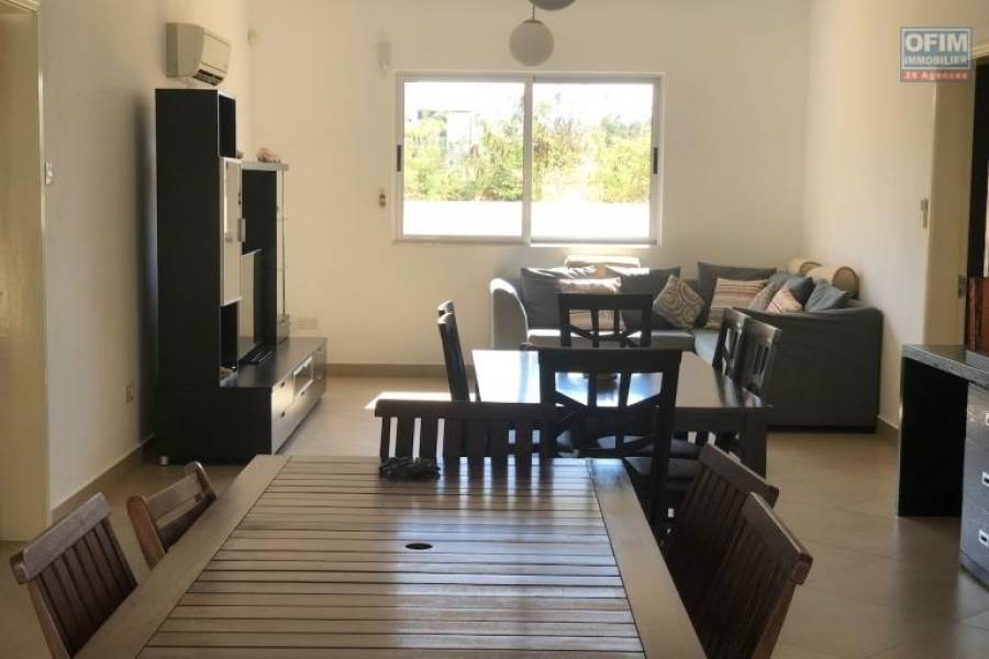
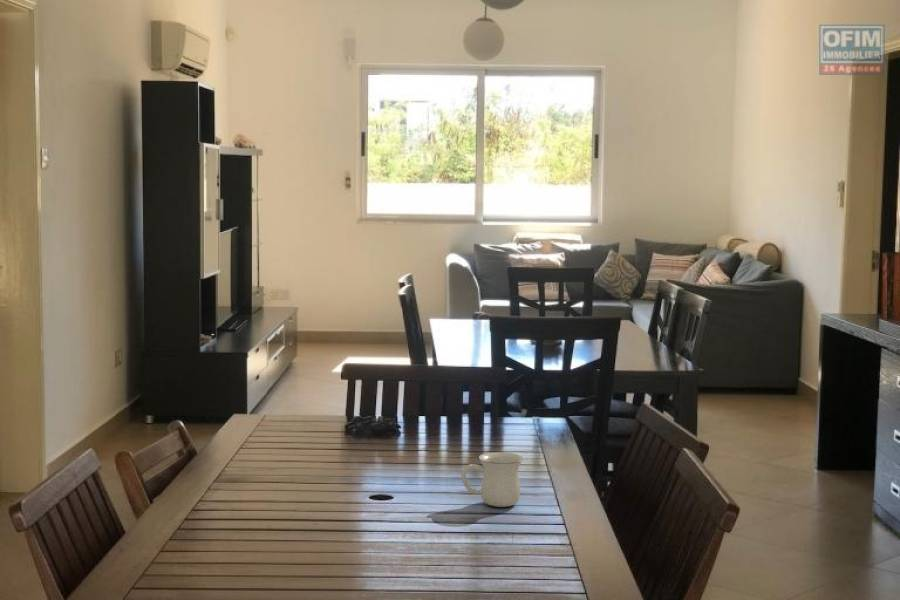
+ mug [460,451,524,508]
